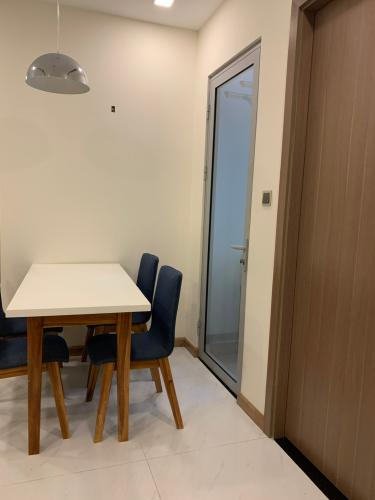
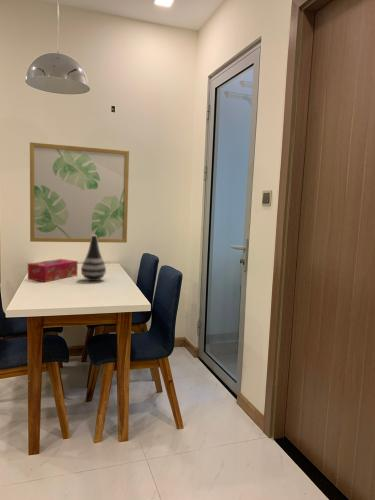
+ wall art [29,141,130,244]
+ vase [80,235,107,282]
+ tissue box [27,258,78,283]
